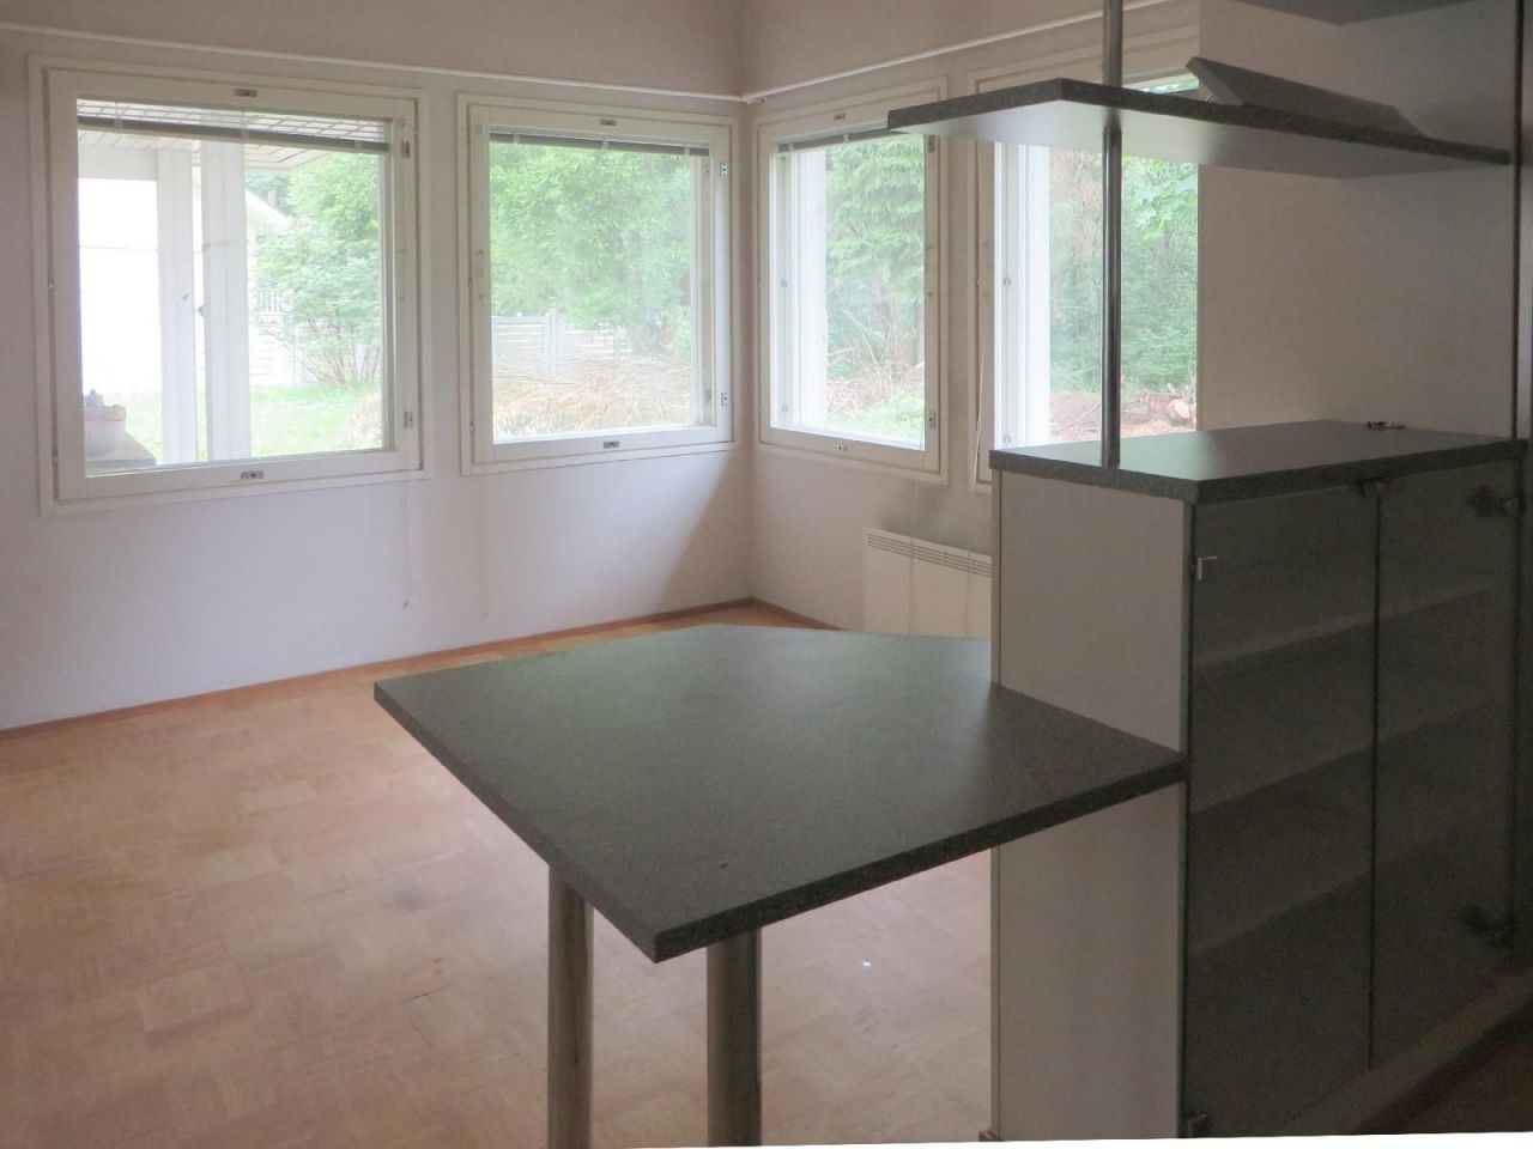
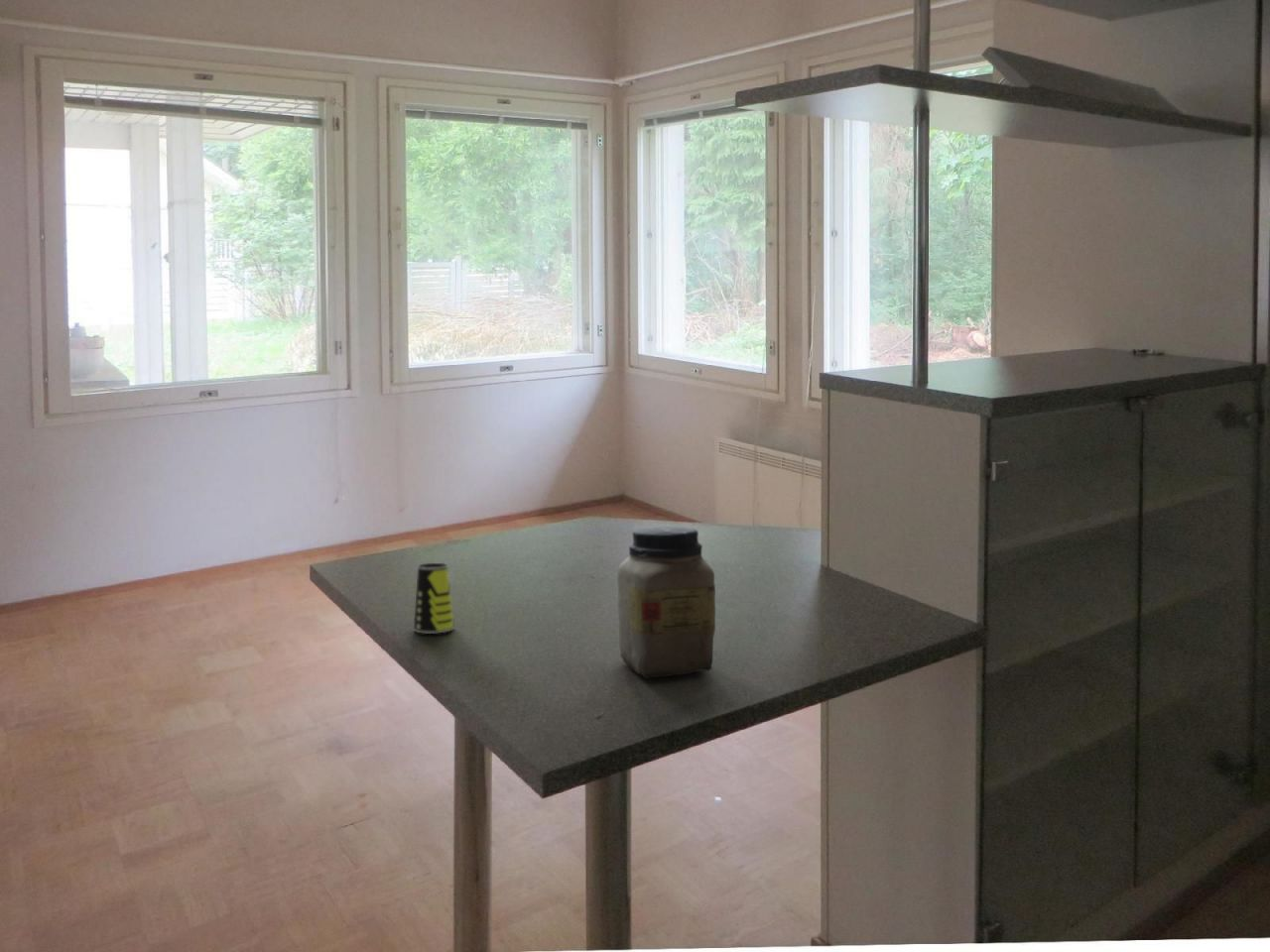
+ jar [616,525,716,679]
+ cup [413,562,455,635]
